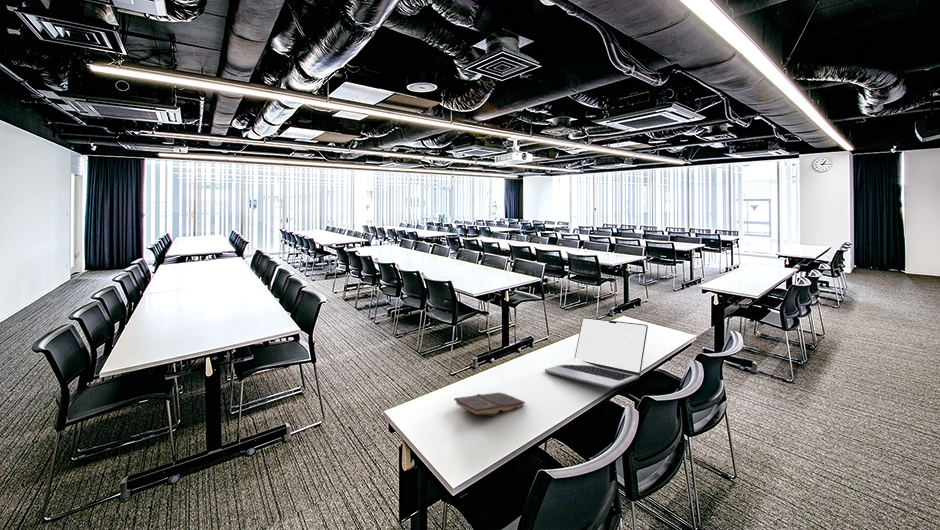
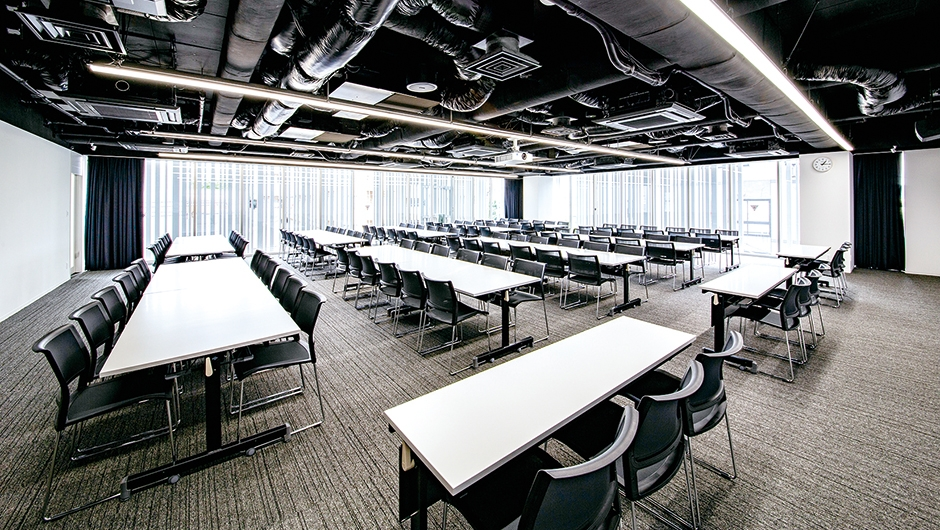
- laptop [544,317,649,390]
- book [453,392,526,416]
